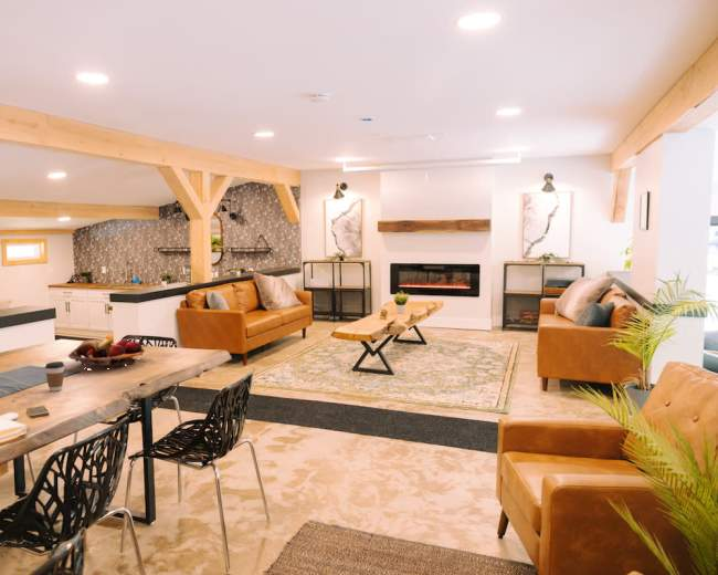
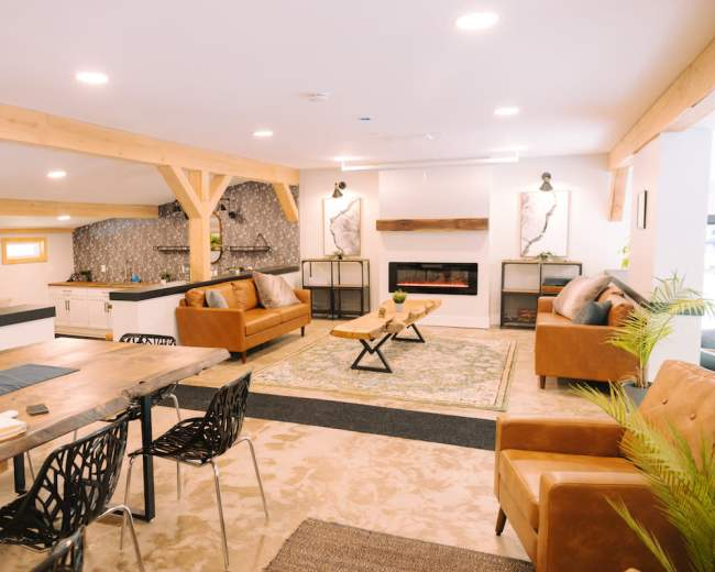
- fruit basket [67,338,146,369]
- coffee cup [44,360,65,393]
